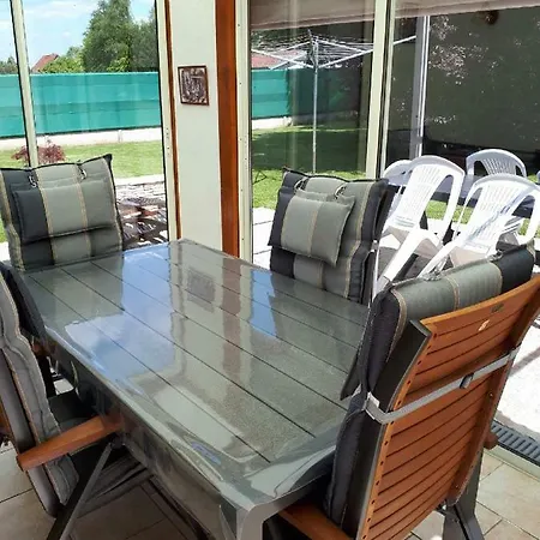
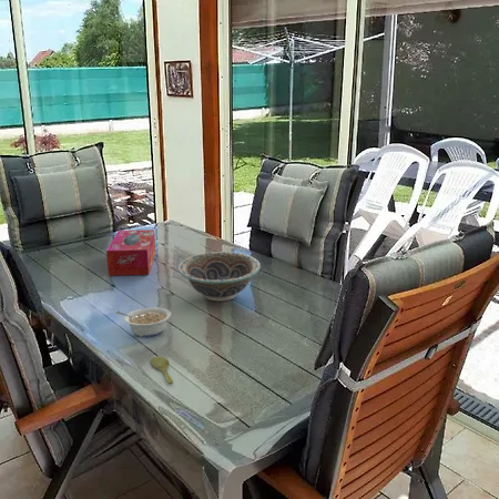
+ decorative bowl [177,251,262,302]
+ legume [115,306,172,338]
+ spoon [150,355,174,385]
+ tissue box [105,228,156,277]
